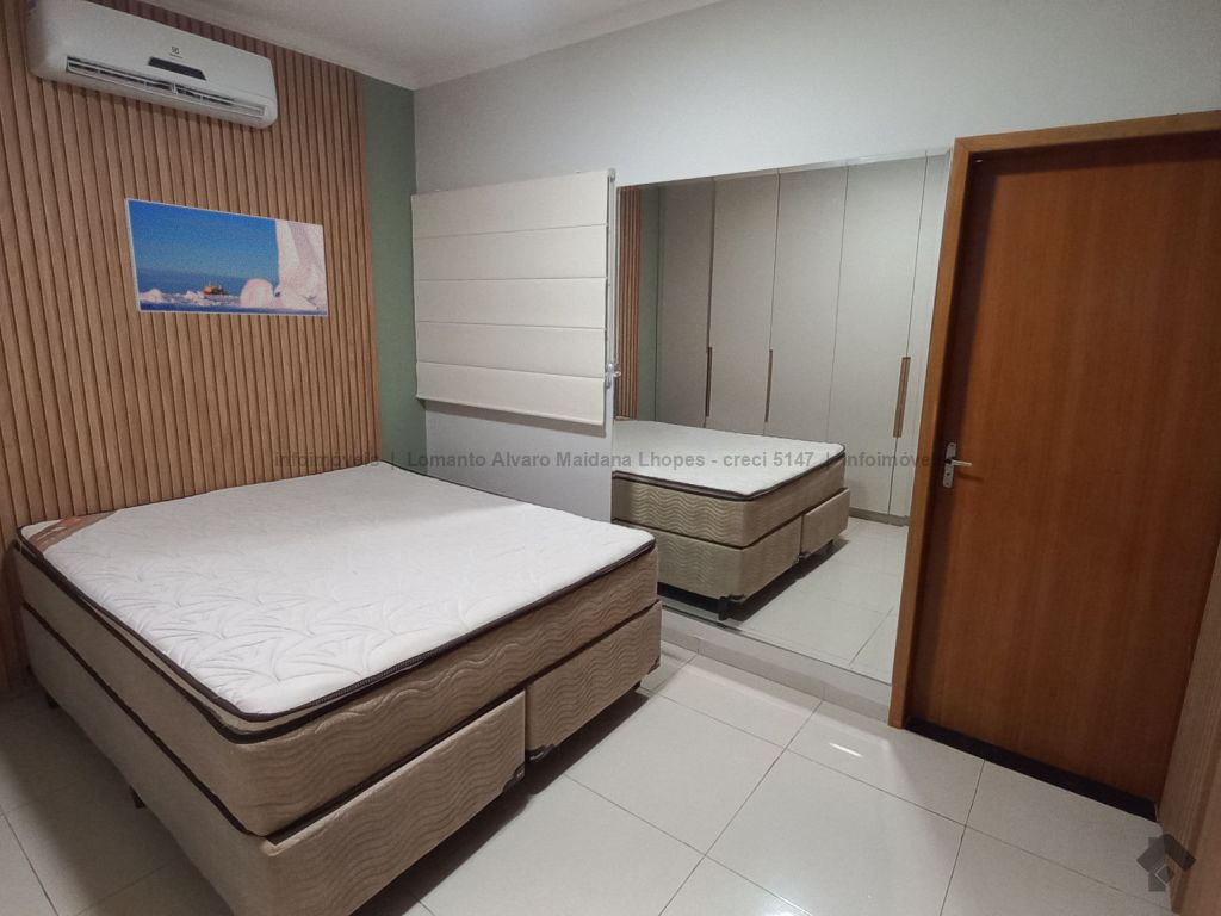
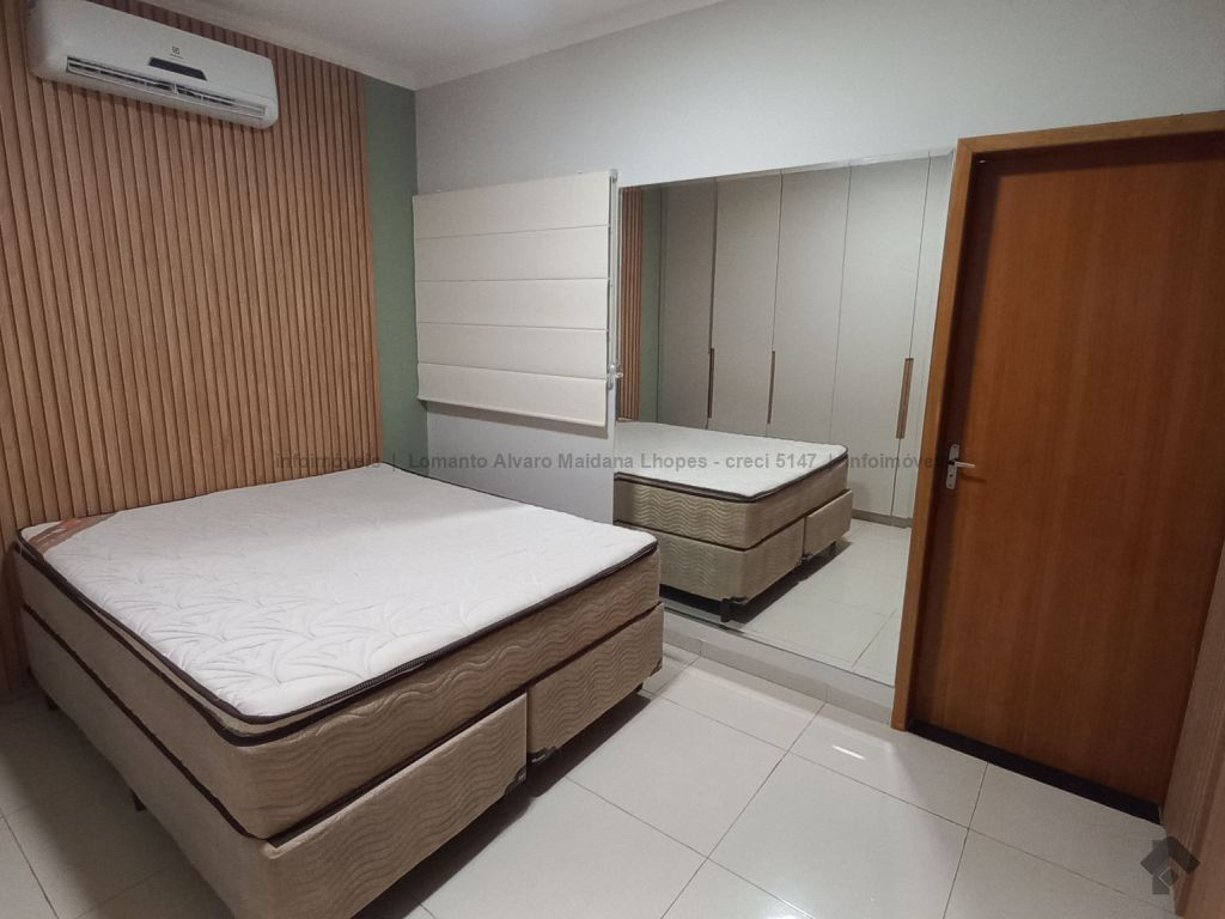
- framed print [123,197,329,317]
